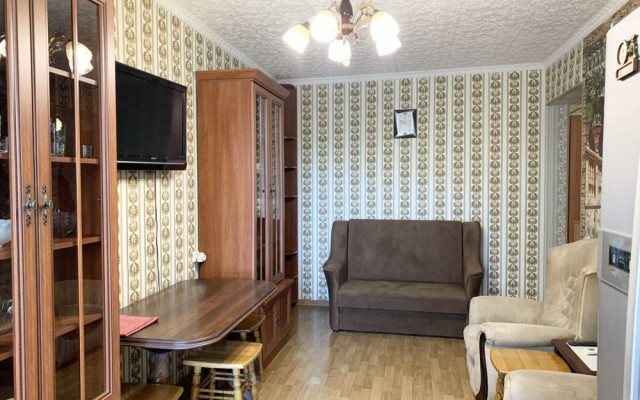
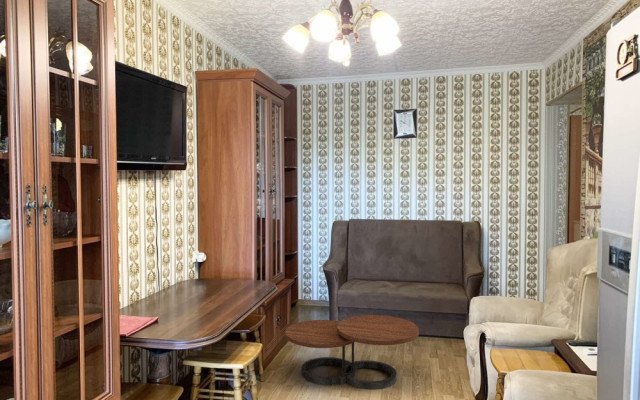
+ coffee table [284,314,420,391]
